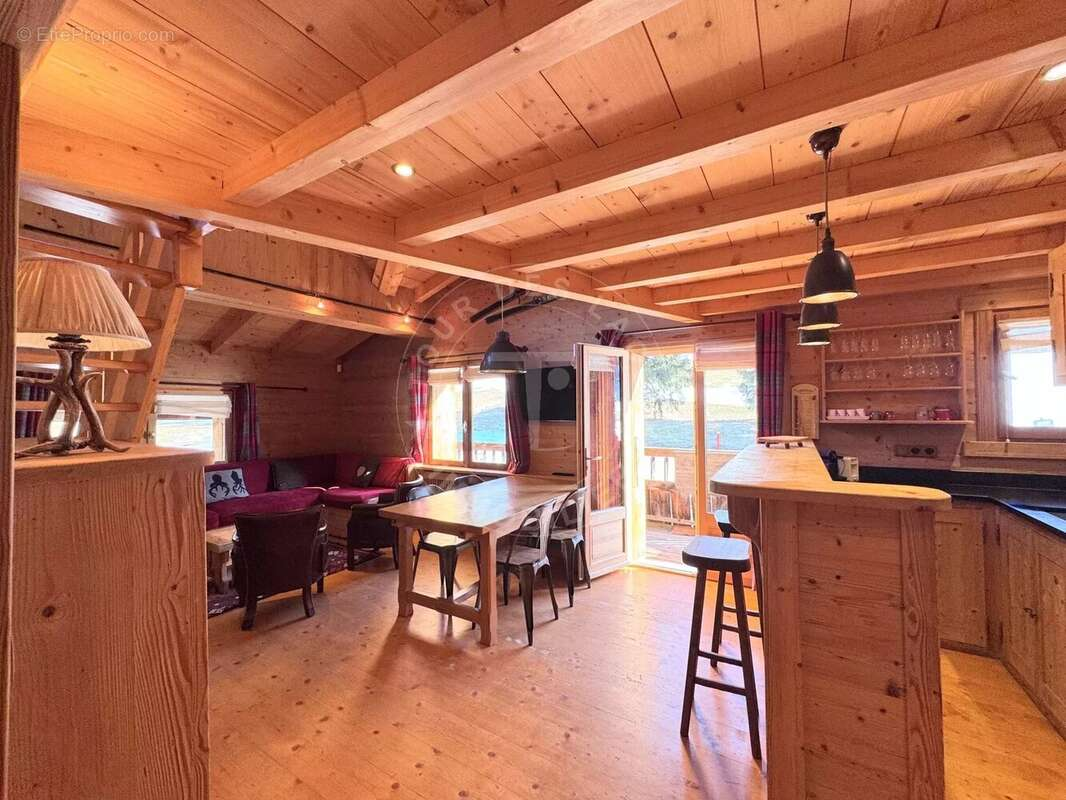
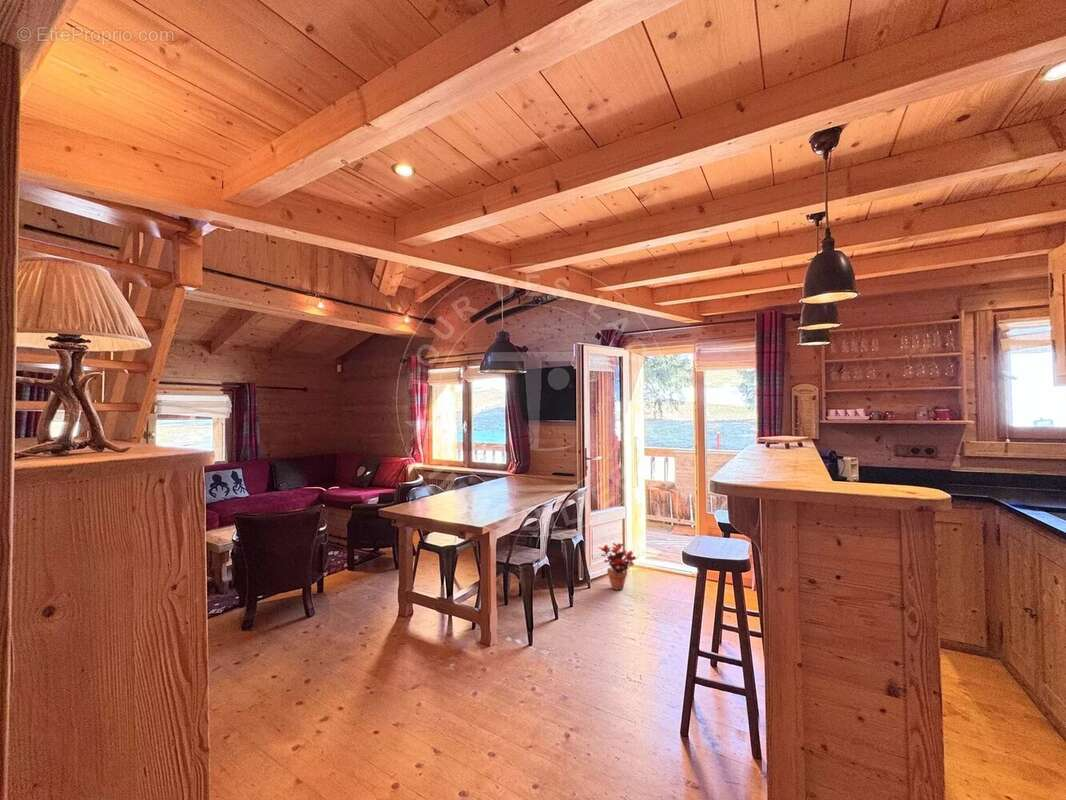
+ potted plant [597,542,639,591]
